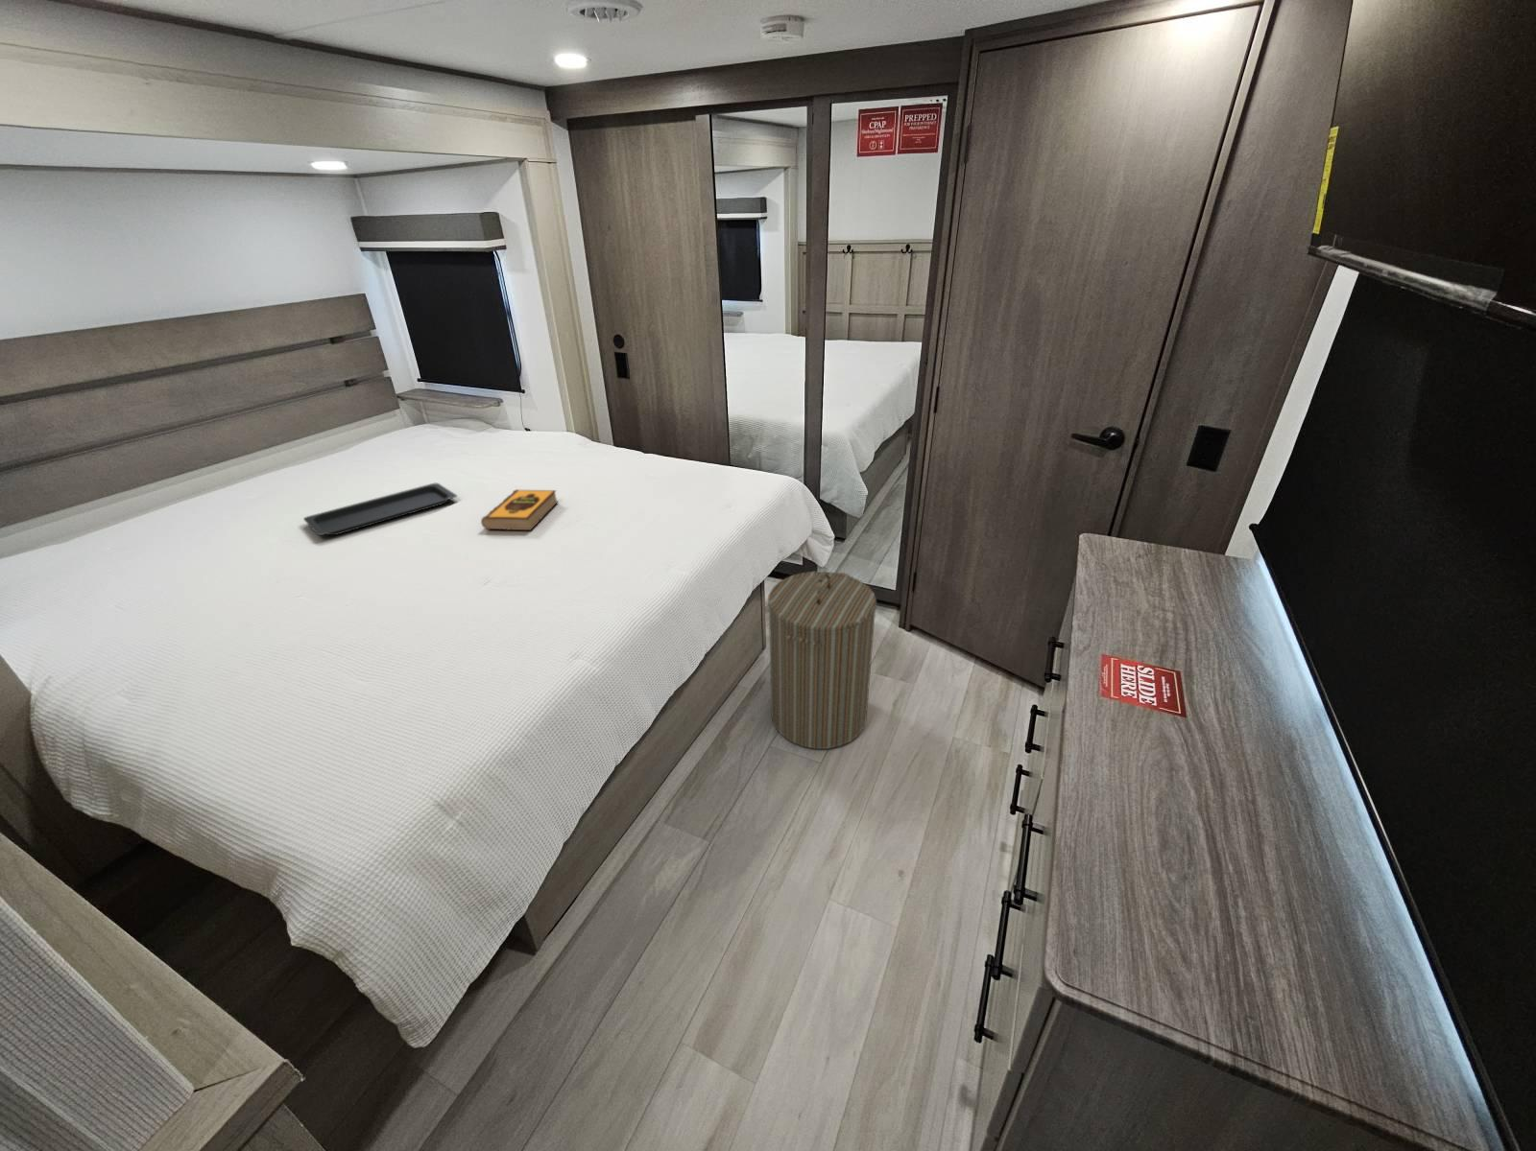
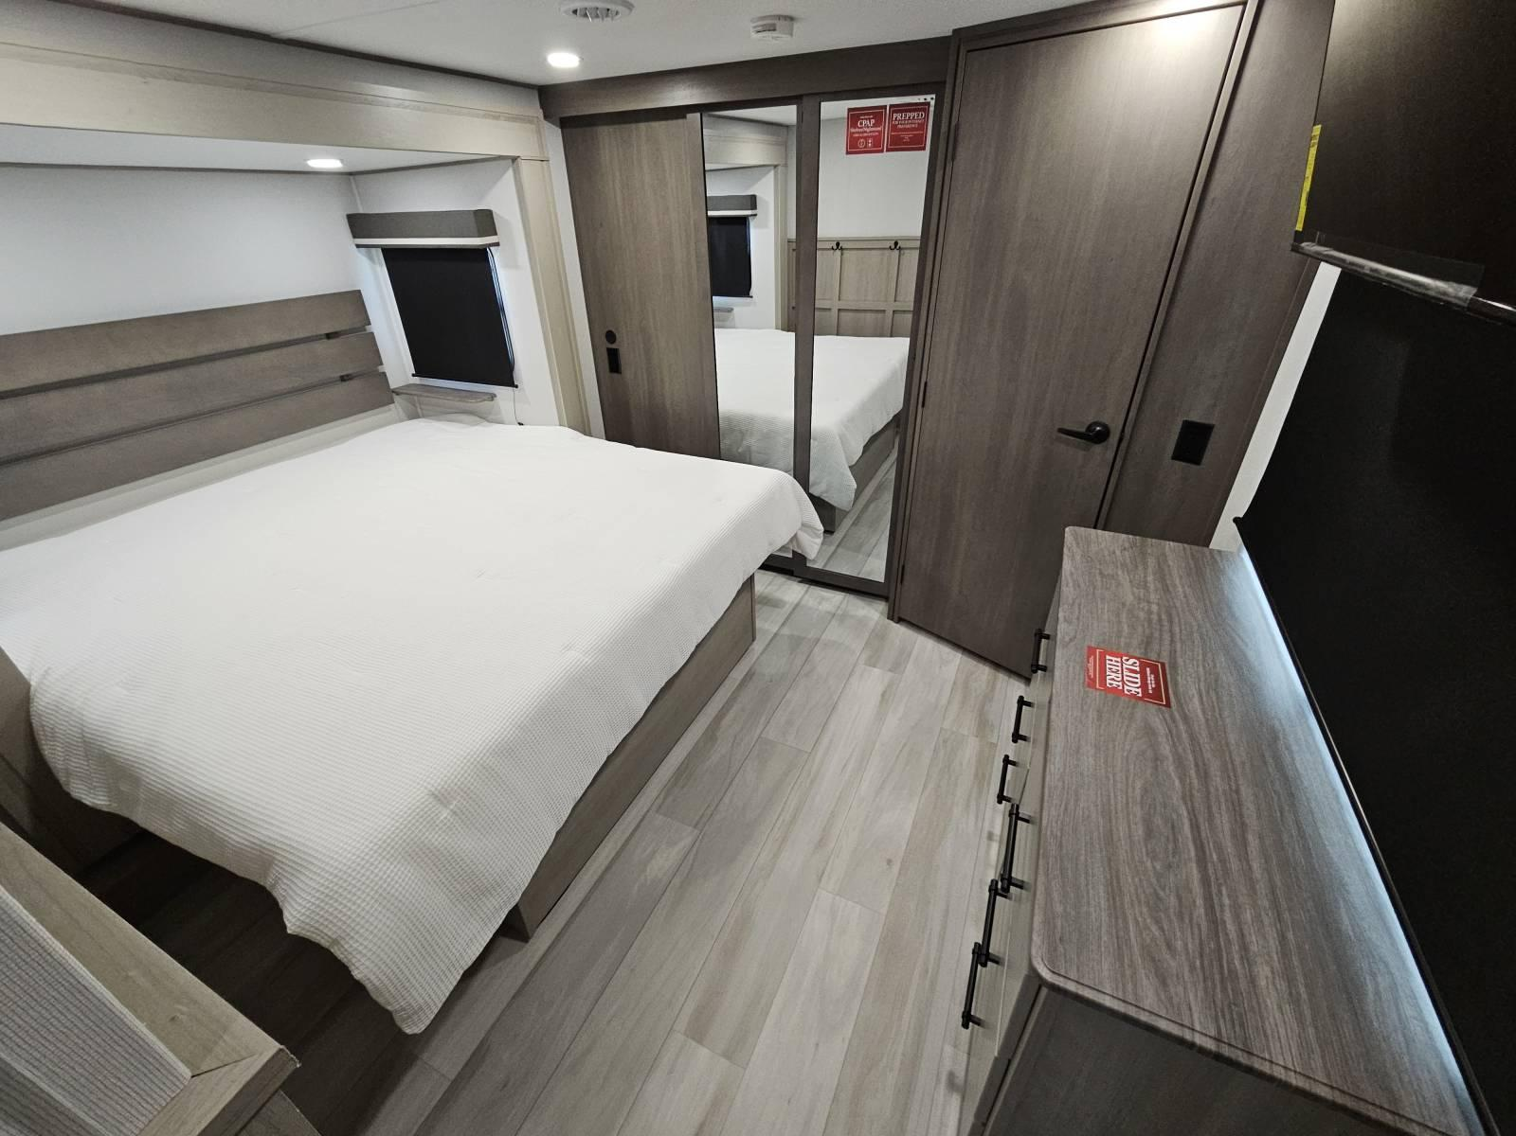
- hardback book [480,488,559,532]
- laundry hamper [767,571,877,750]
- serving tray [302,482,458,536]
